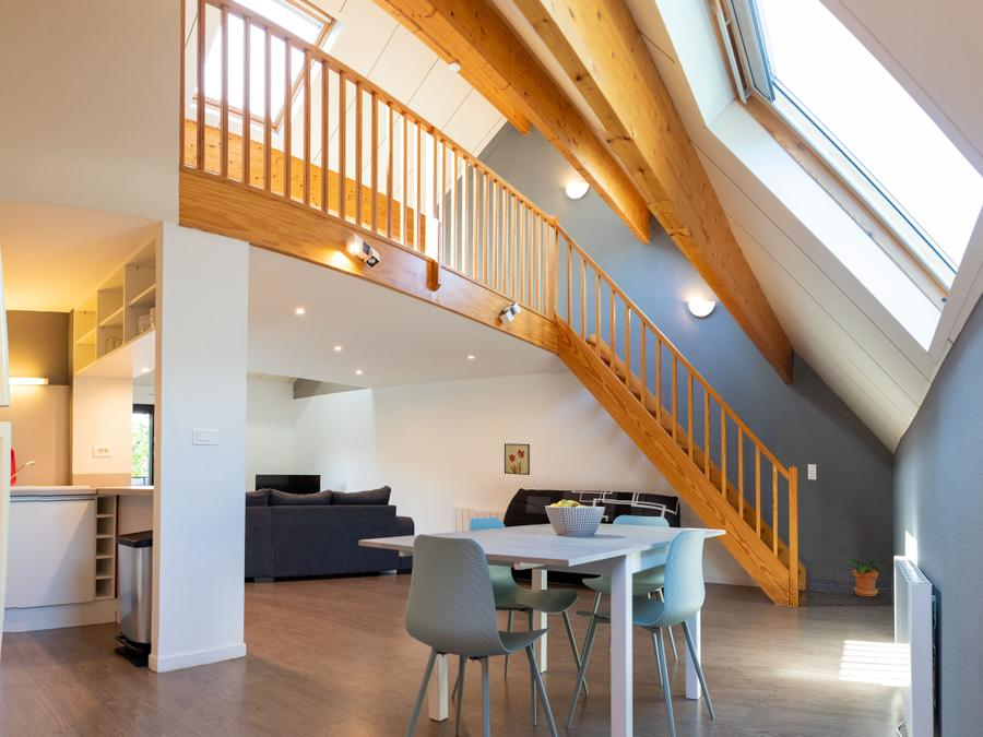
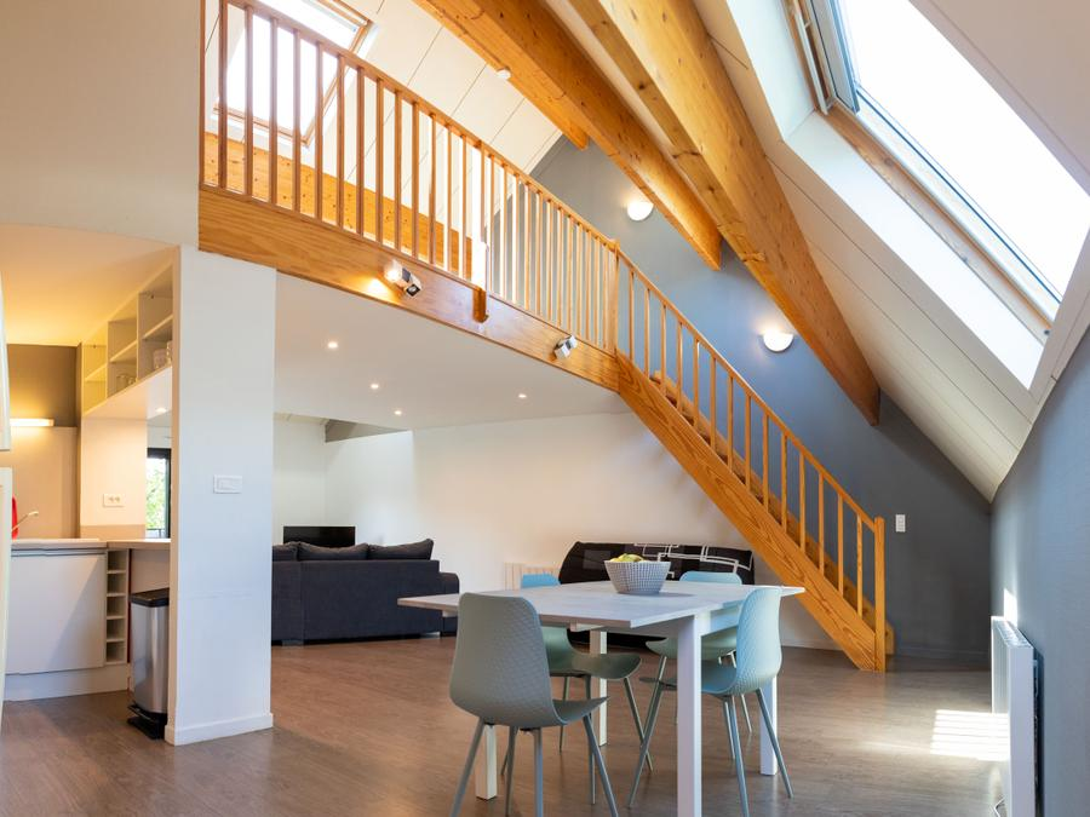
- wall art [504,442,531,476]
- potted plant [848,559,881,597]
